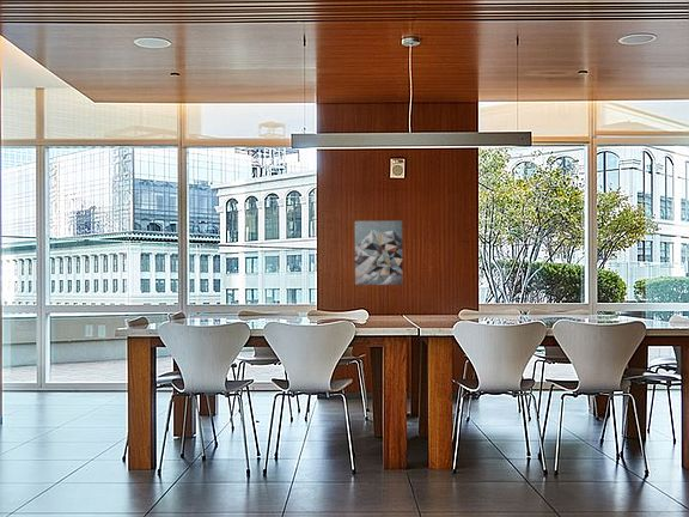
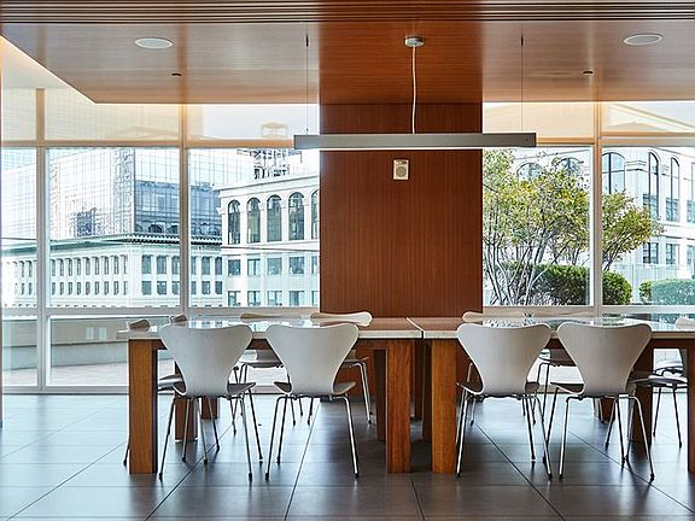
- wall art [354,219,404,286]
